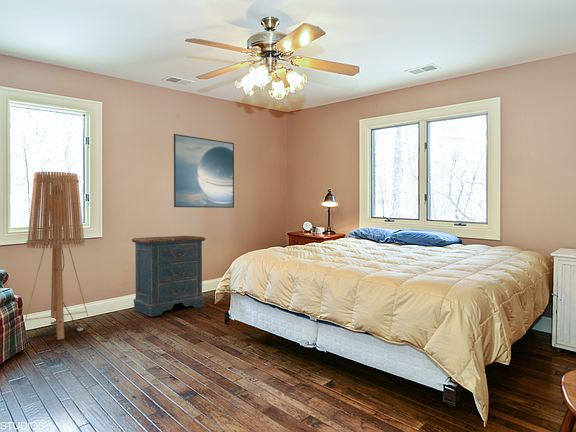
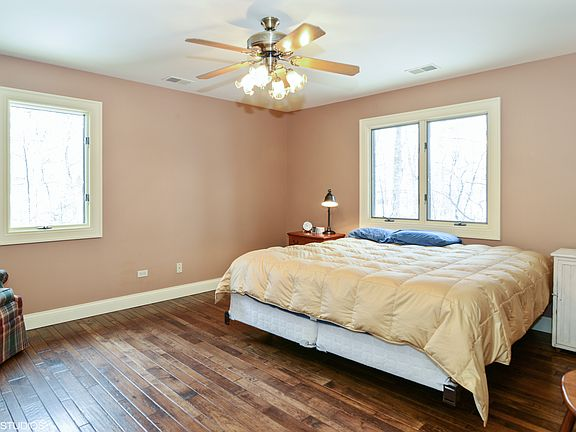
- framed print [173,133,235,209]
- floor lamp [24,171,92,341]
- dresser [130,235,207,317]
